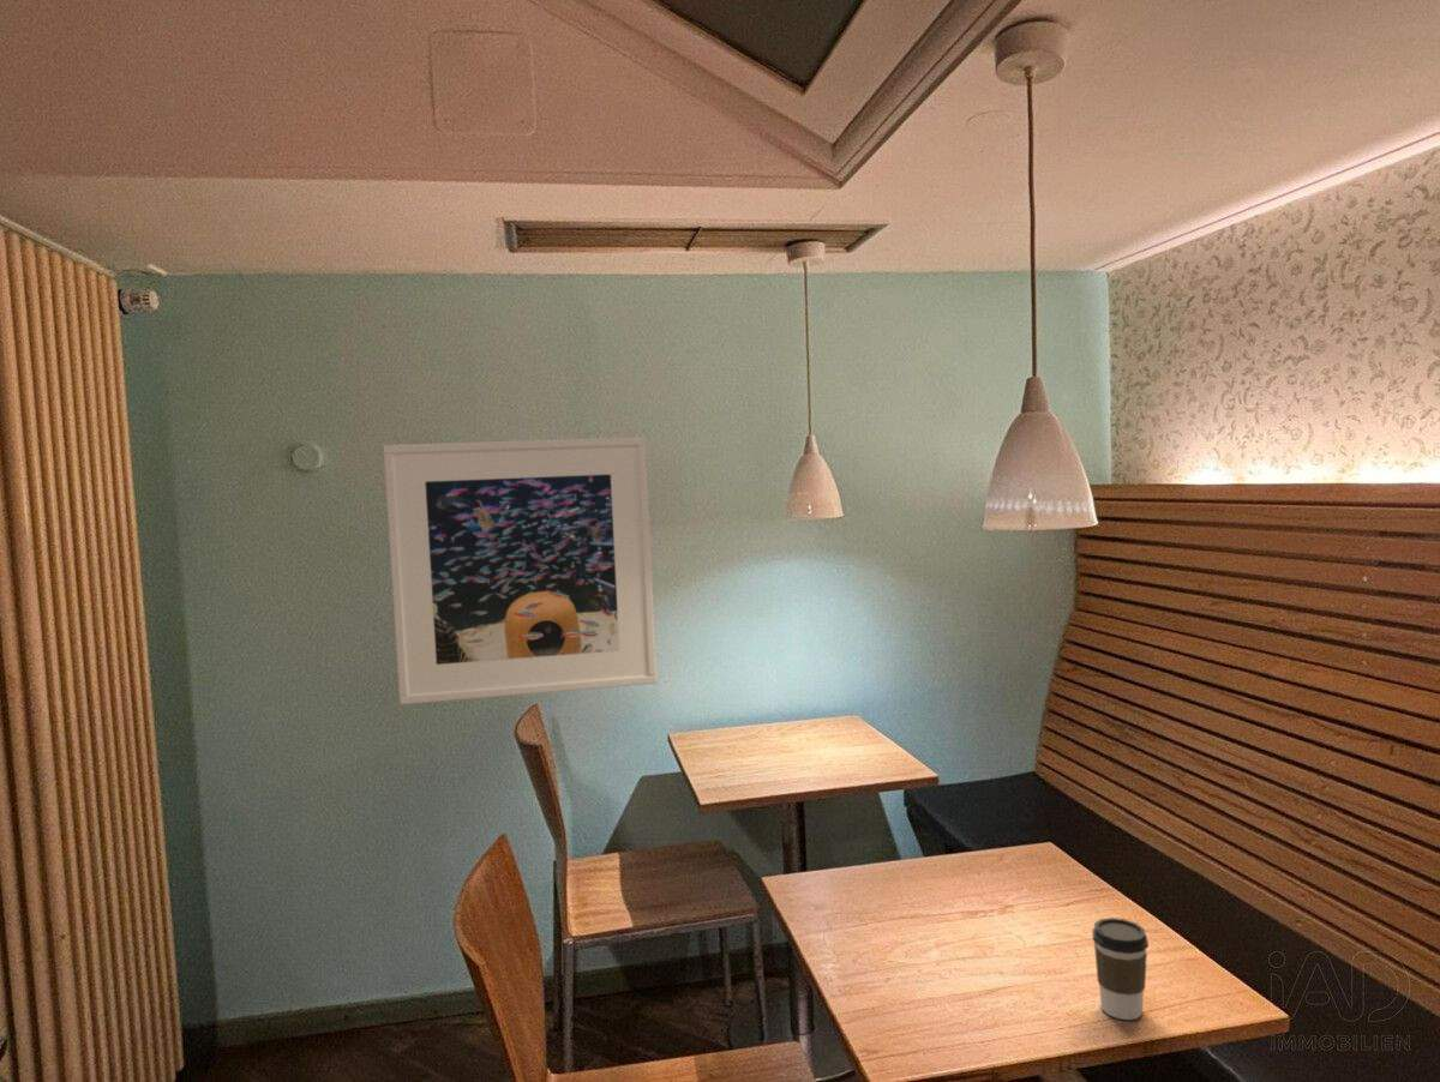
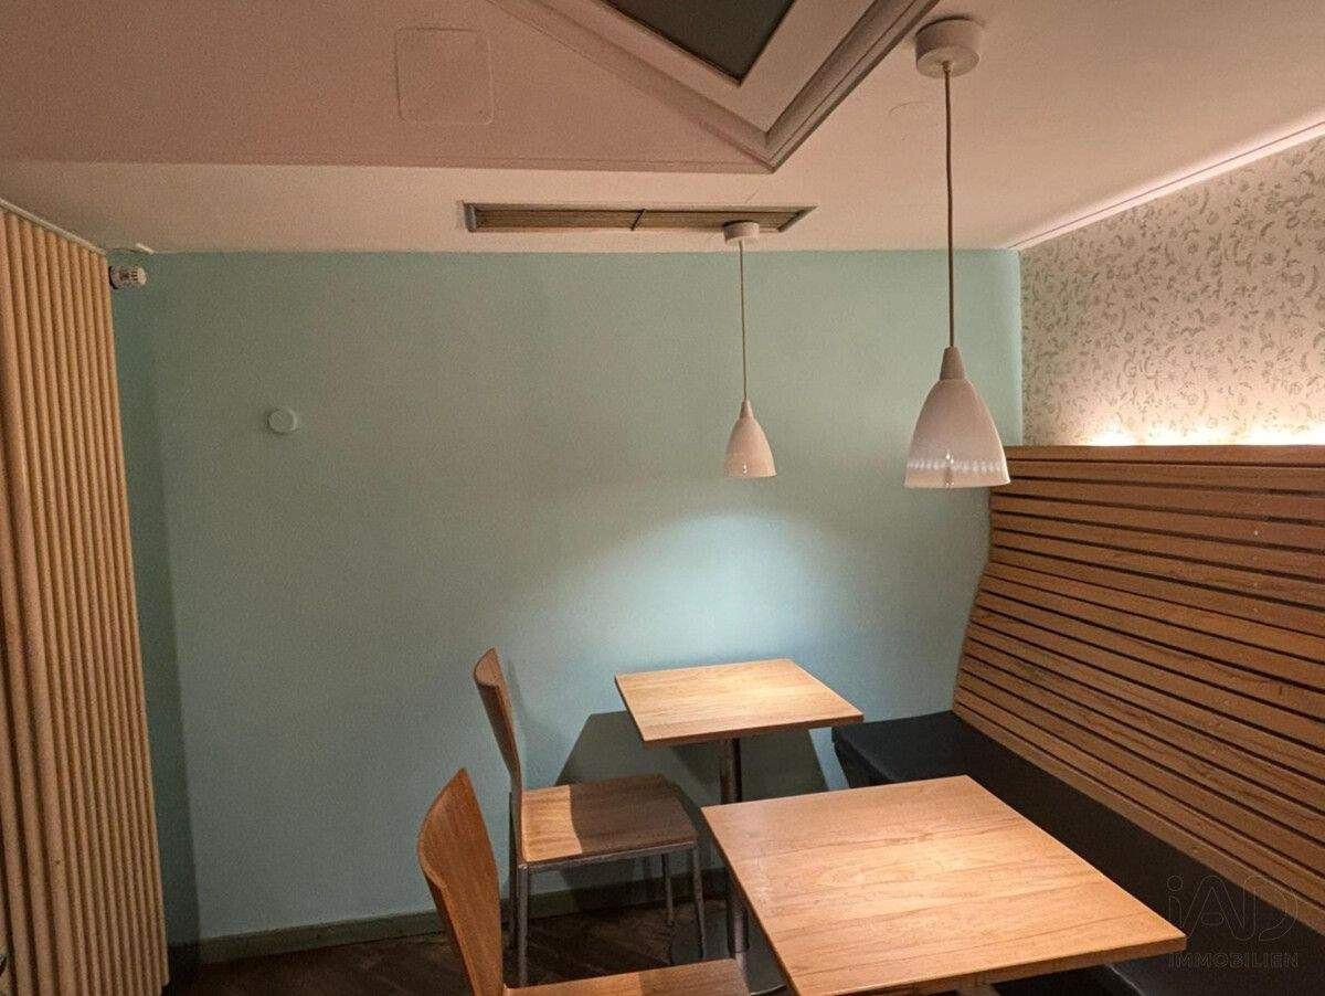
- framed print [382,435,658,705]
- coffee cup [1091,916,1150,1021]
